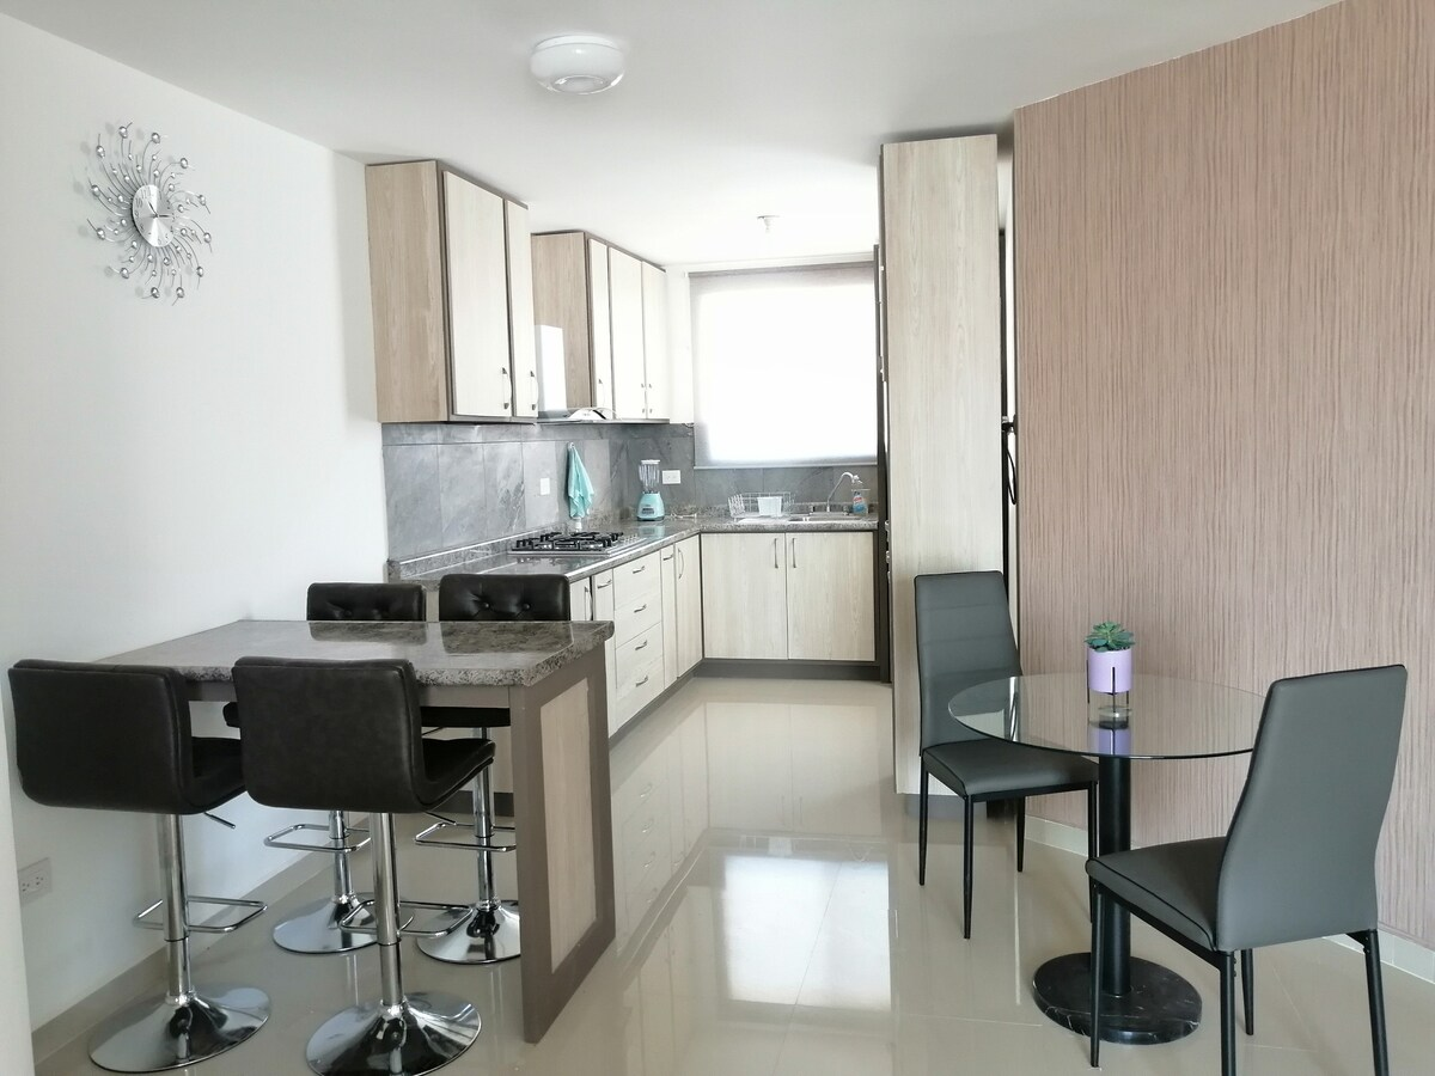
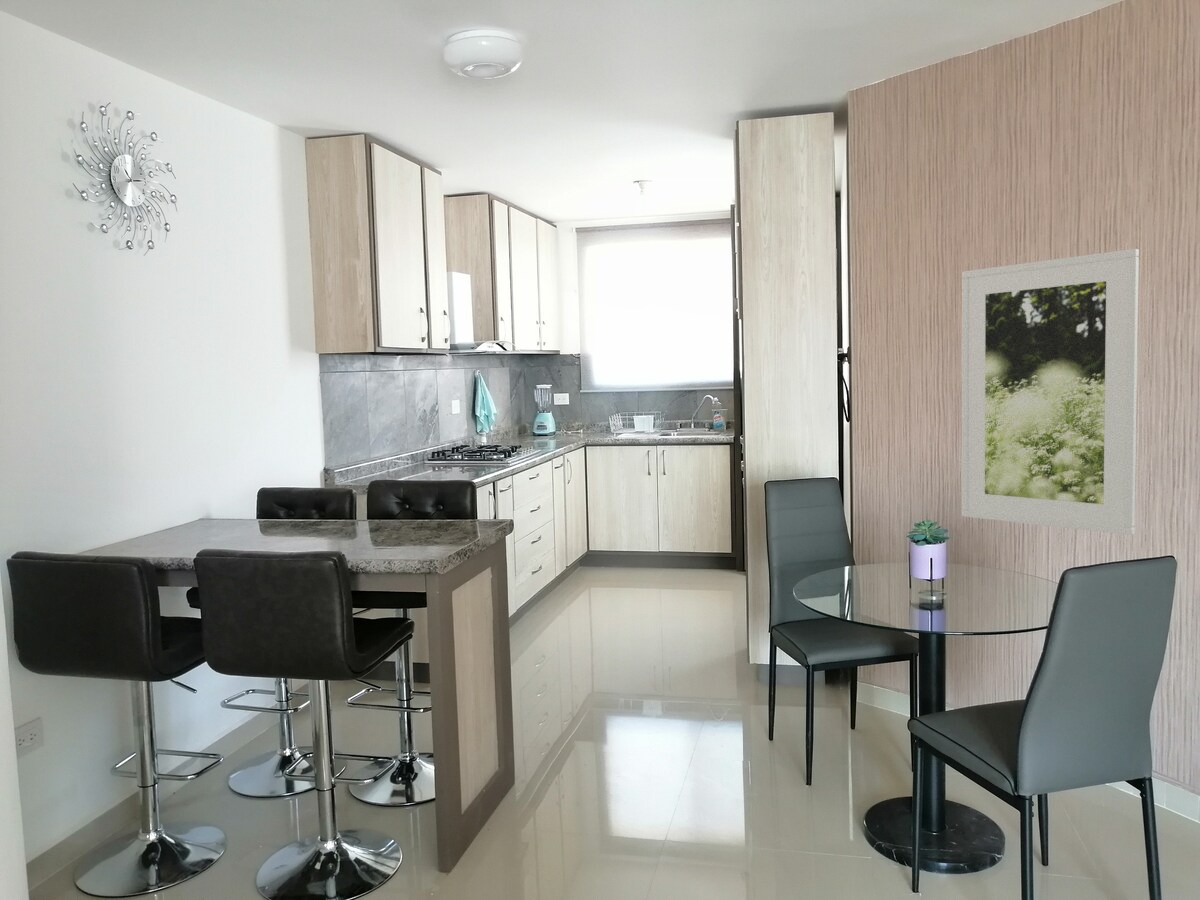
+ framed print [961,248,1140,536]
